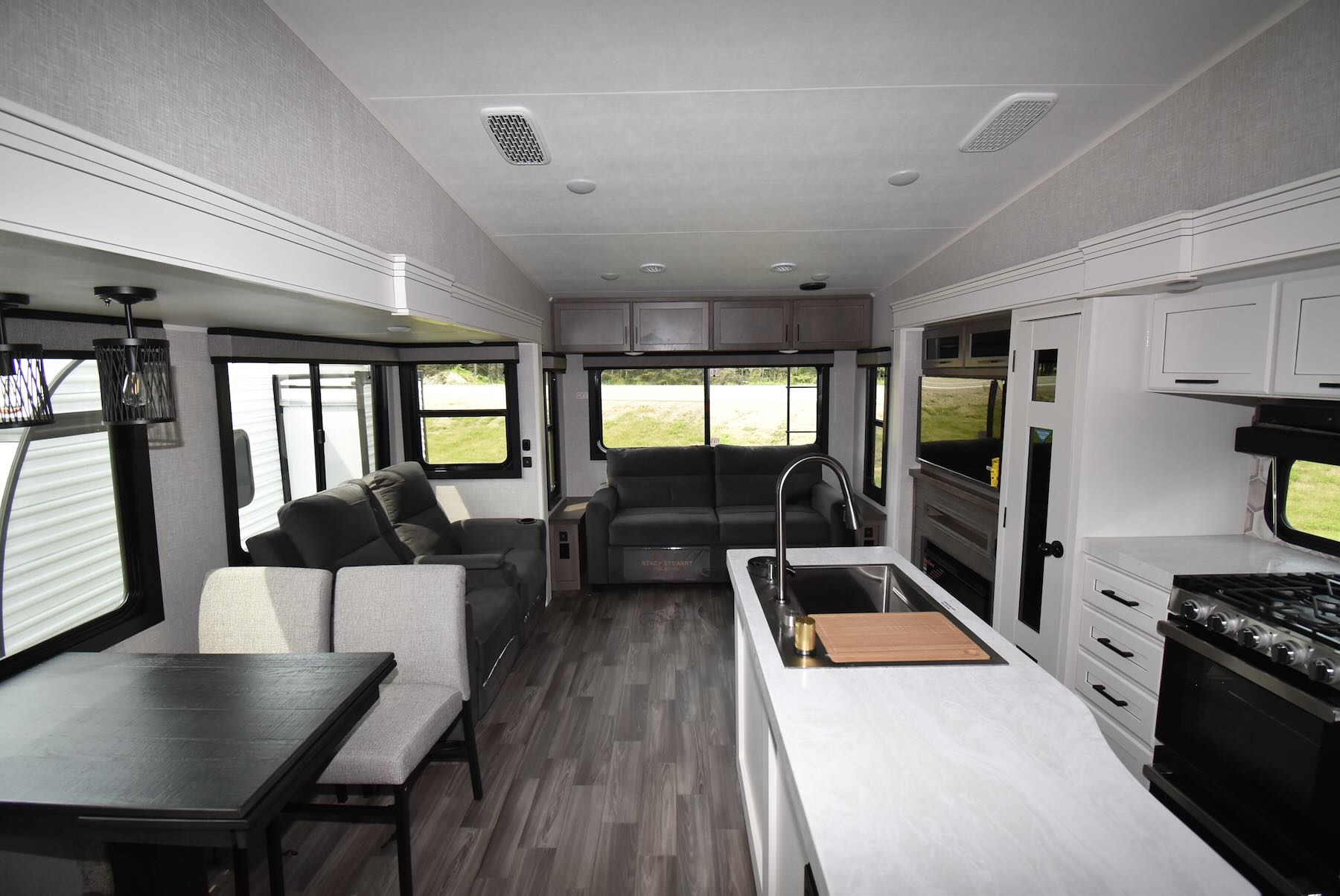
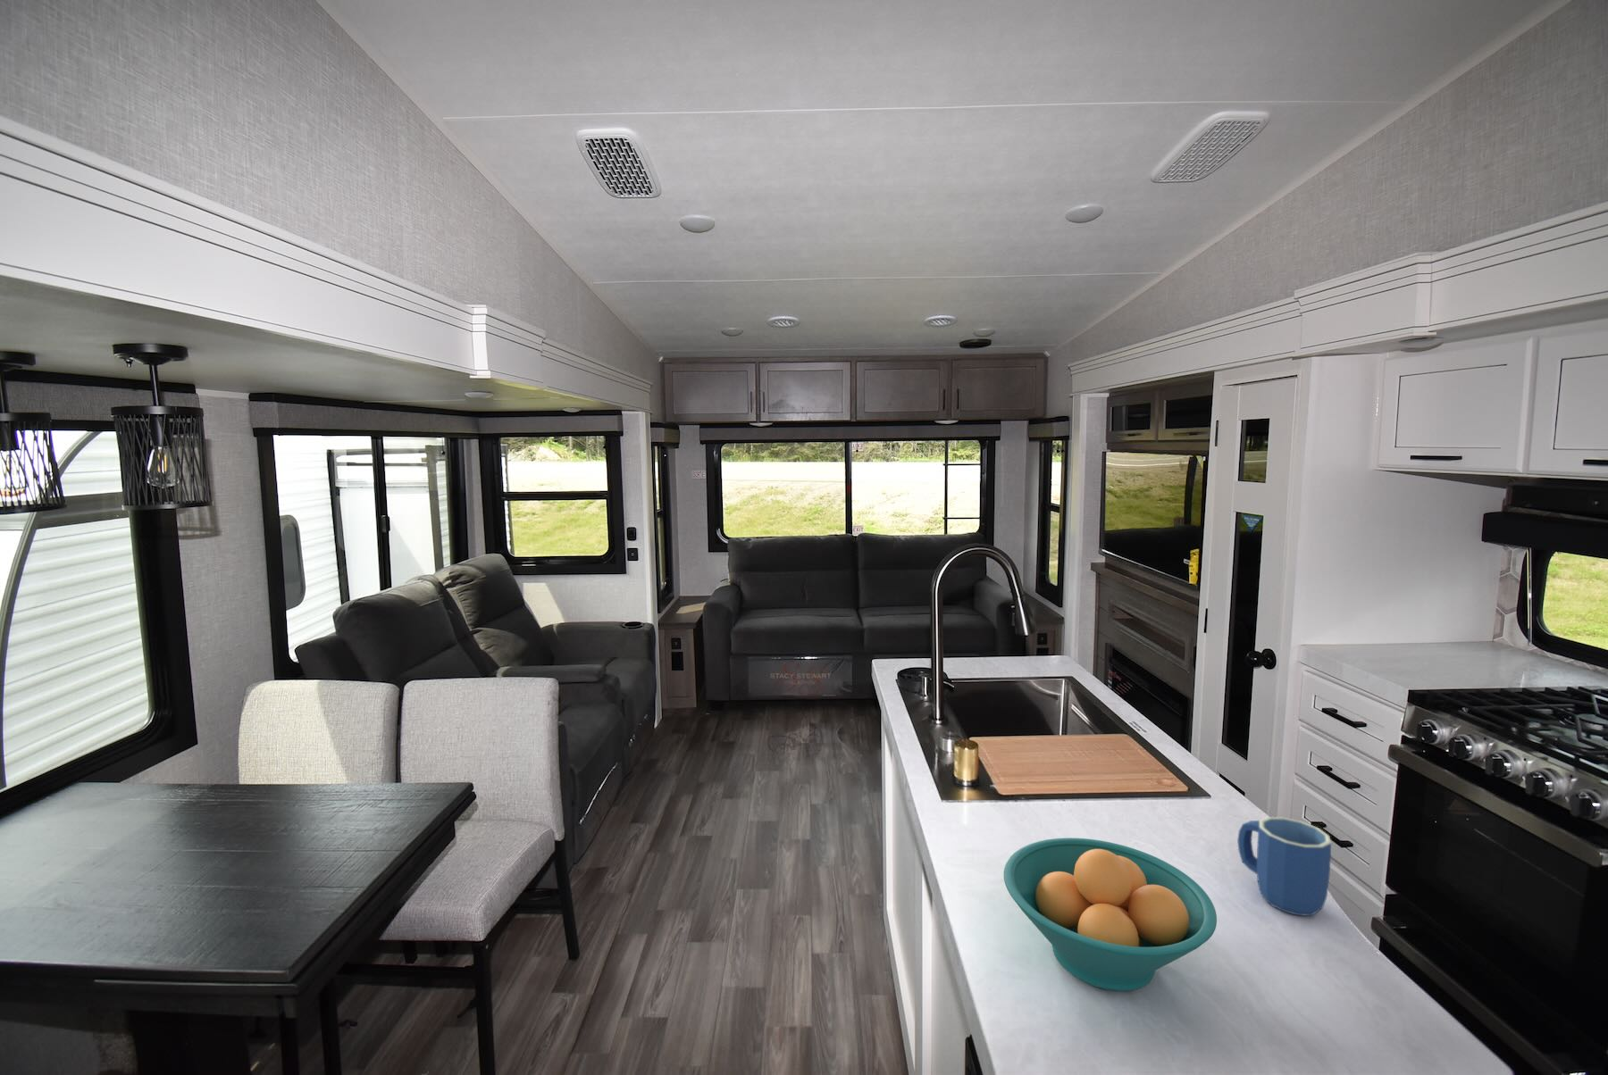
+ mug [1236,816,1332,917]
+ fruit bowl [1003,837,1218,992]
